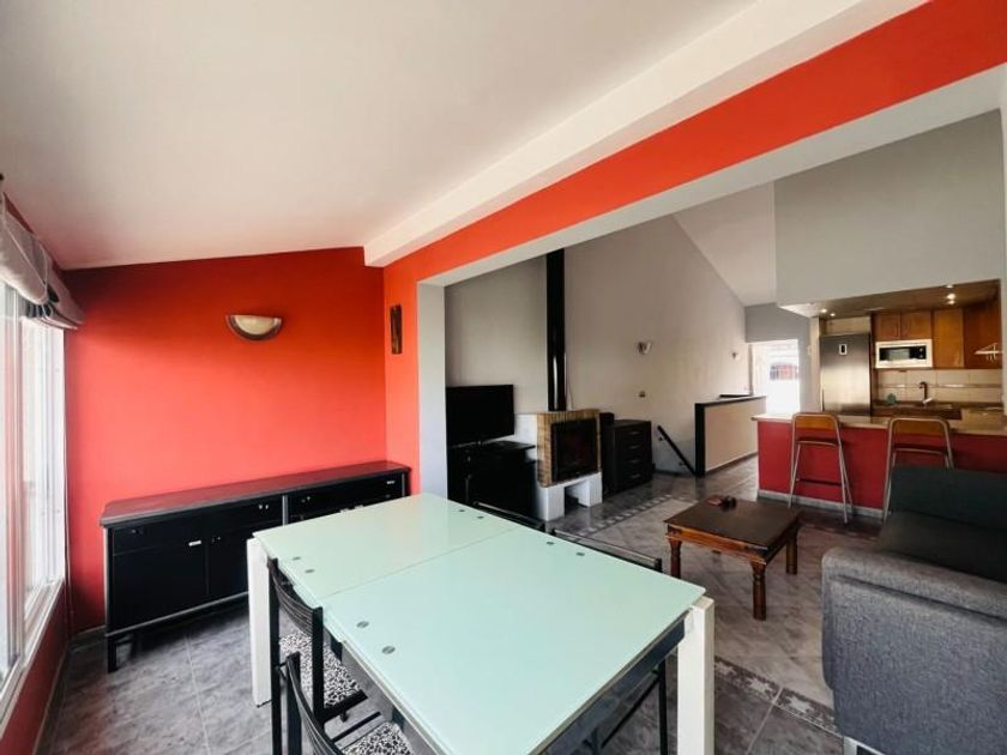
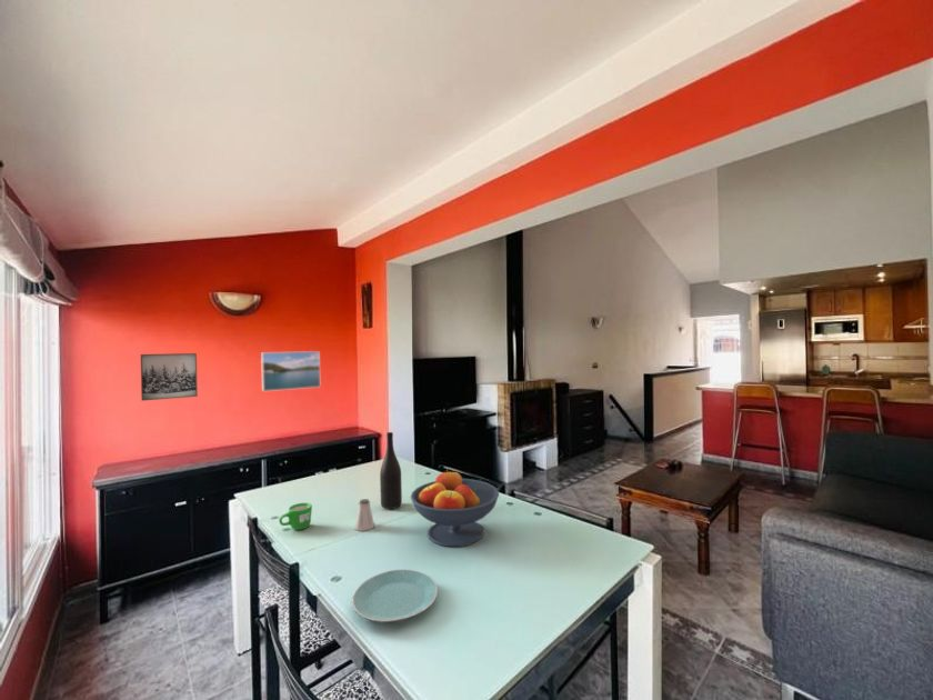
+ mug [278,502,313,531]
+ wall art [140,352,199,402]
+ wine bottle [379,431,403,510]
+ plate [351,568,439,623]
+ saltshaker [354,498,375,532]
+ fruit bowl [410,468,500,548]
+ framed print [260,350,322,392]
